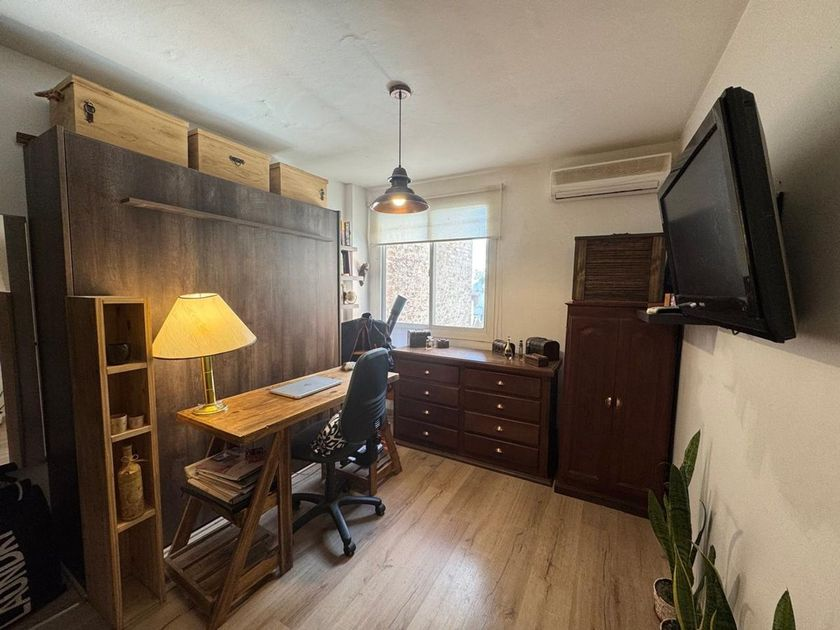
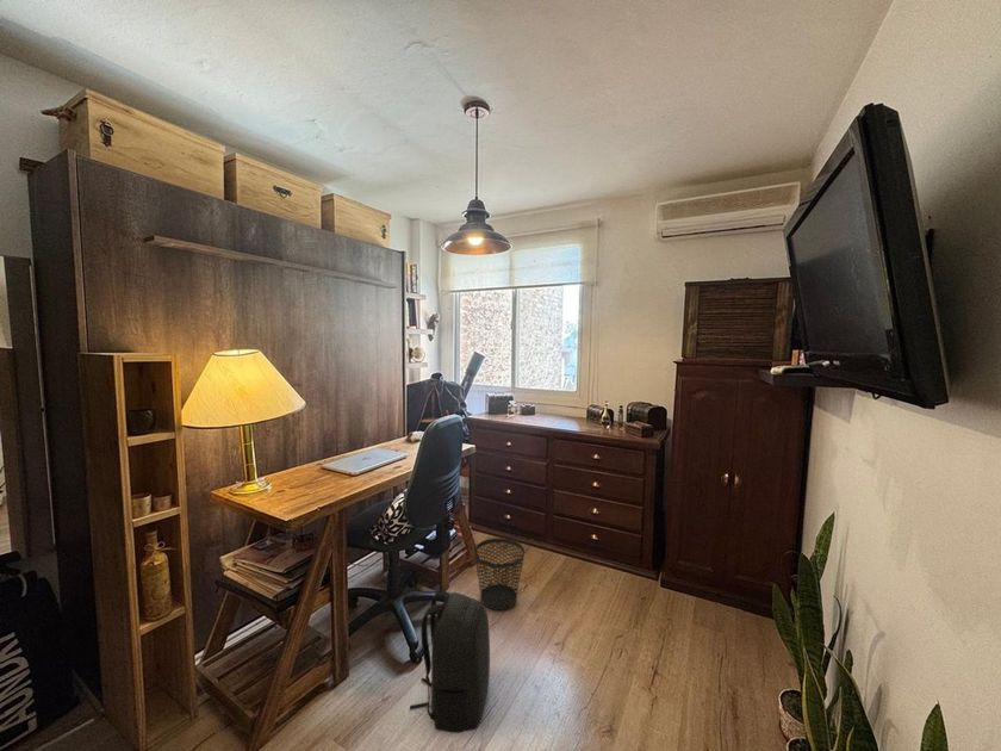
+ wastebasket [473,538,526,612]
+ backpack [409,589,491,734]
